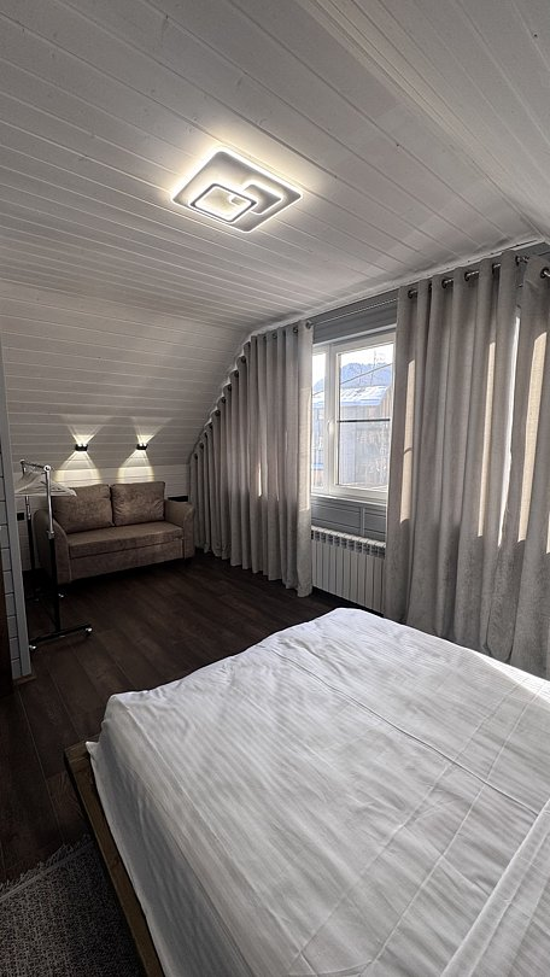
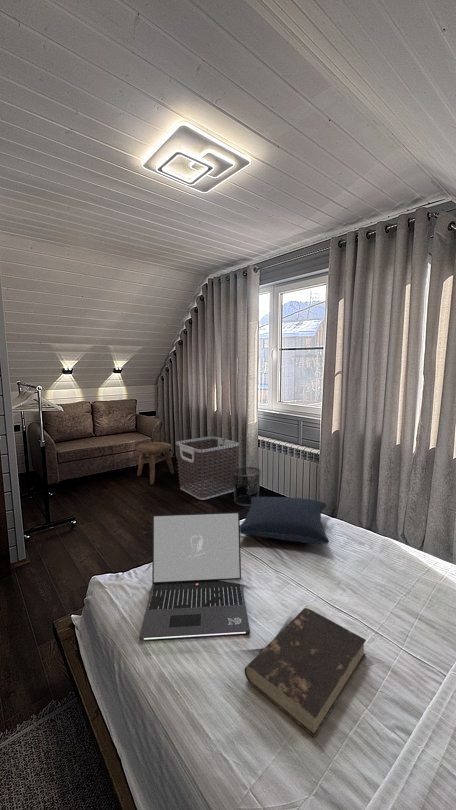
+ book [244,607,367,738]
+ clothes hamper [175,435,240,501]
+ laptop [138,511,251,641]
+ pillow [240,496,330,545]
+ waste bin [232,466,262,507]
+ stool [135,441,175,485]
